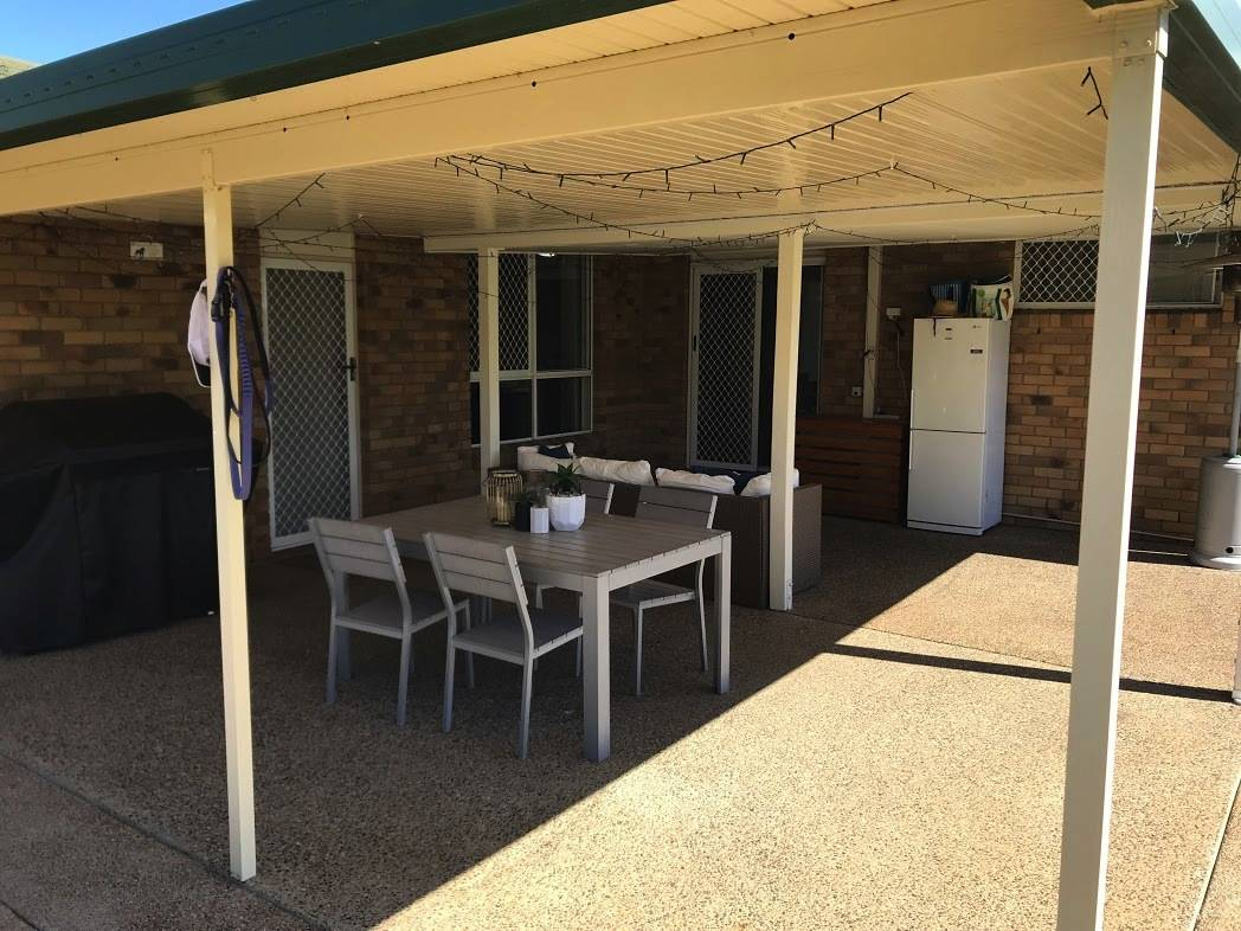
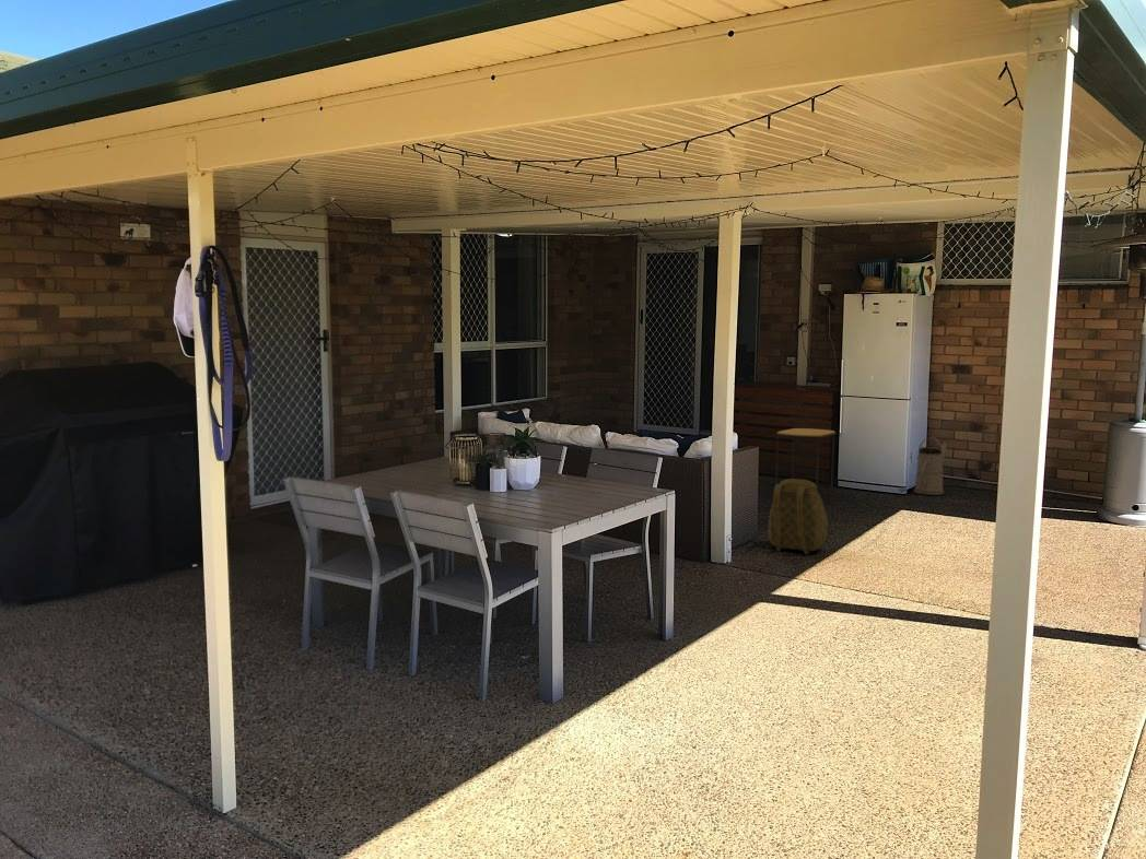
+ backpack [767,478,829,555]
+ watering can [913,436,948,496]
+ side table [774,427,838,494]
